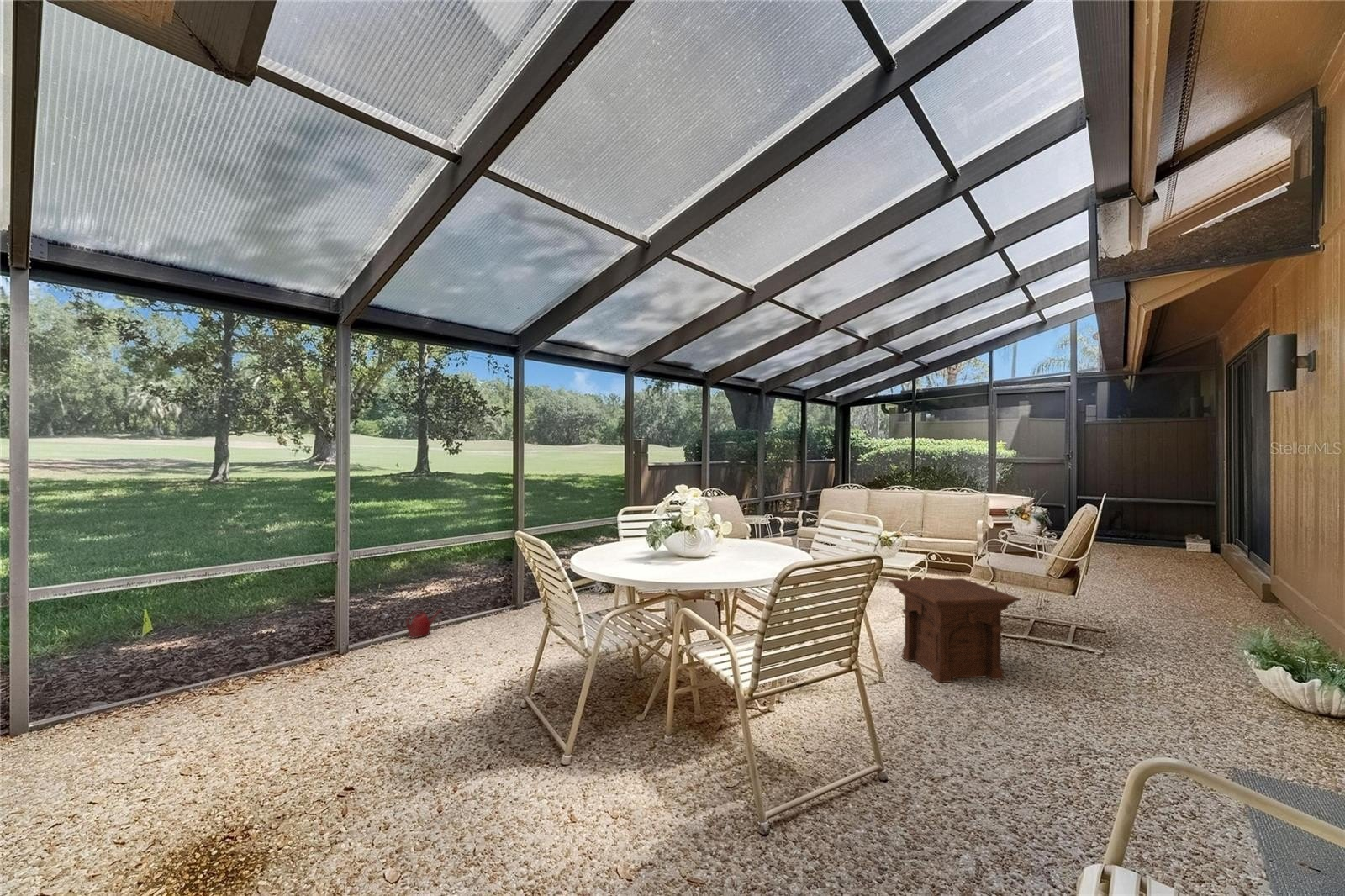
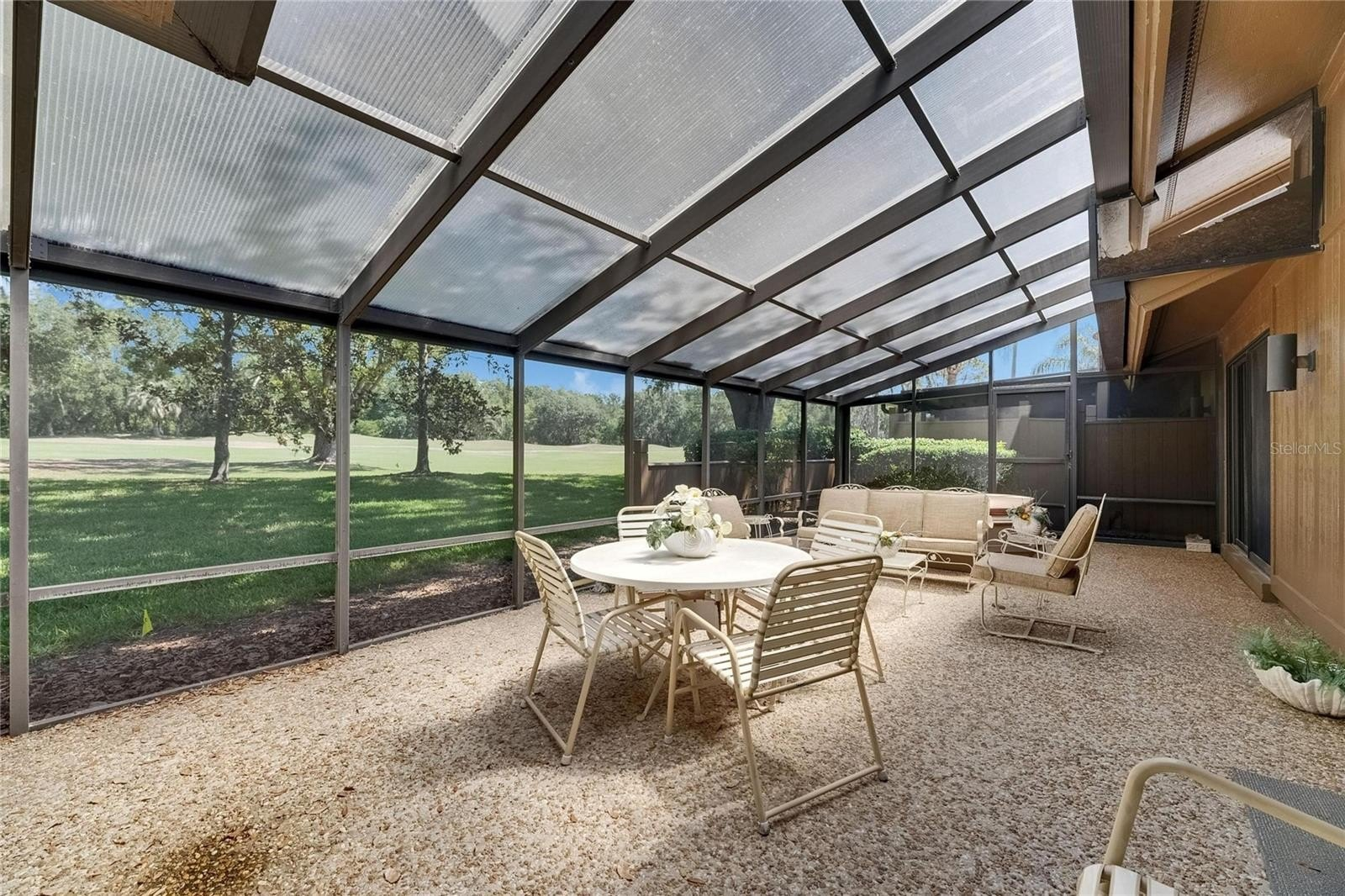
- watering can [406,609,444,640]
- side table [889,577,1021,683]
